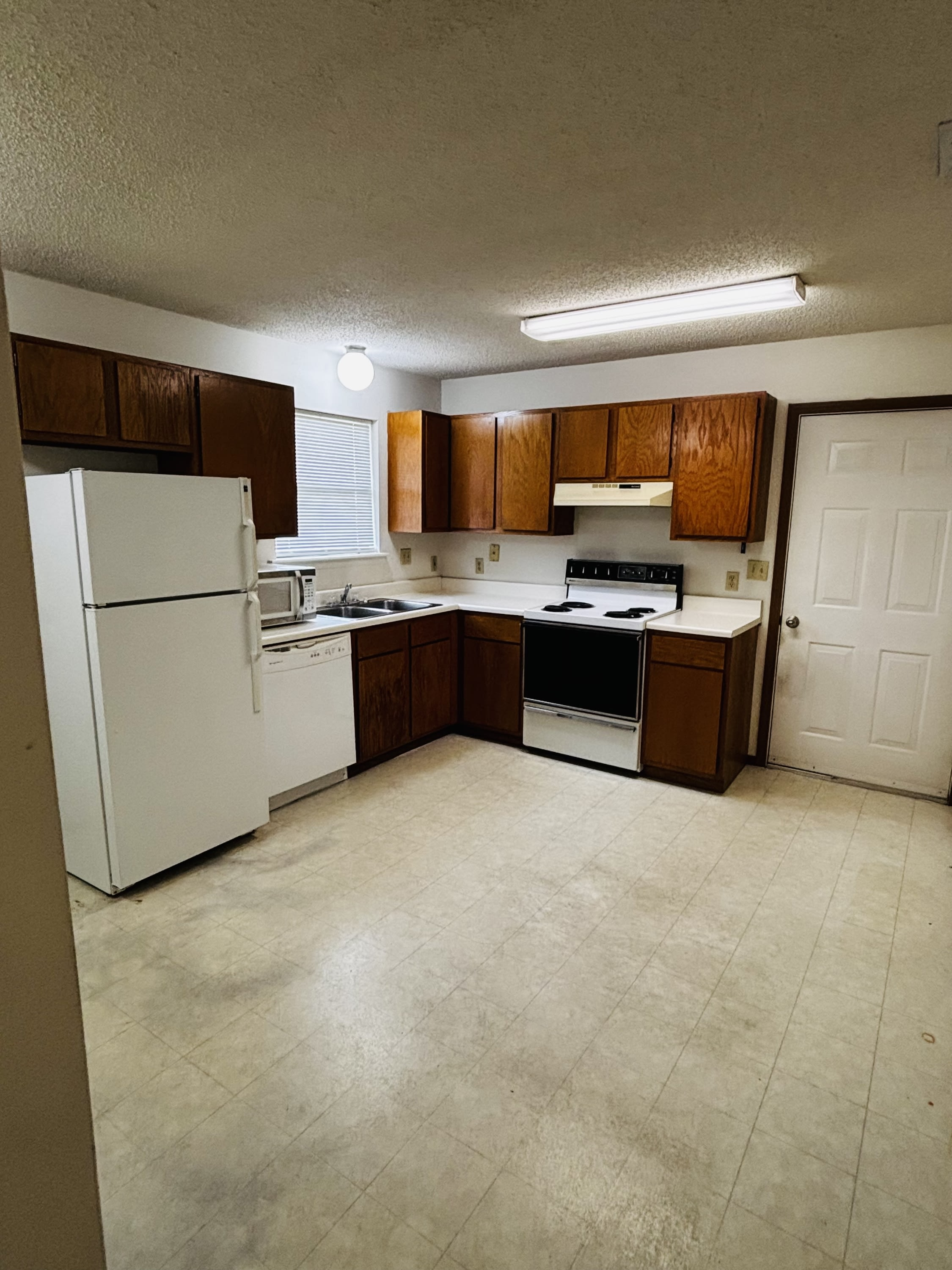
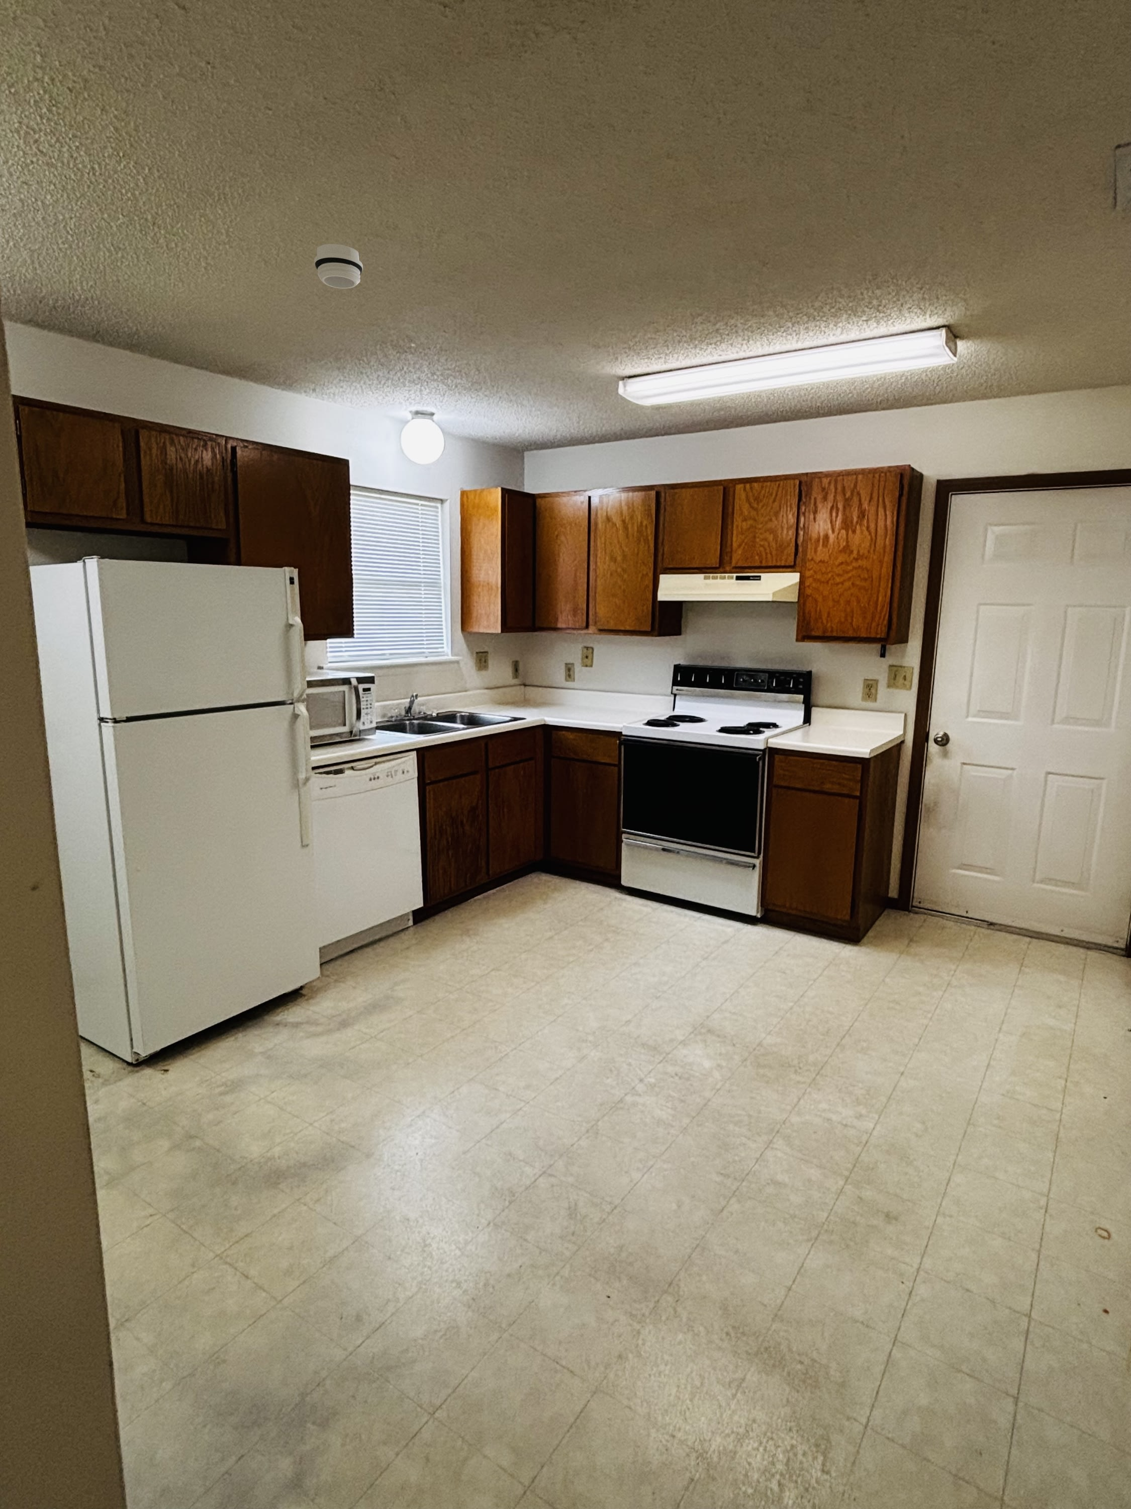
+ smoke detector [314,244,364,289]
